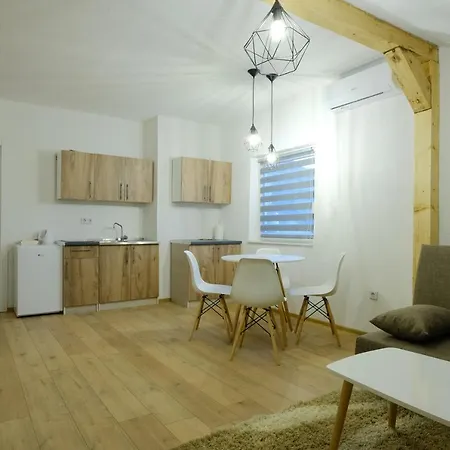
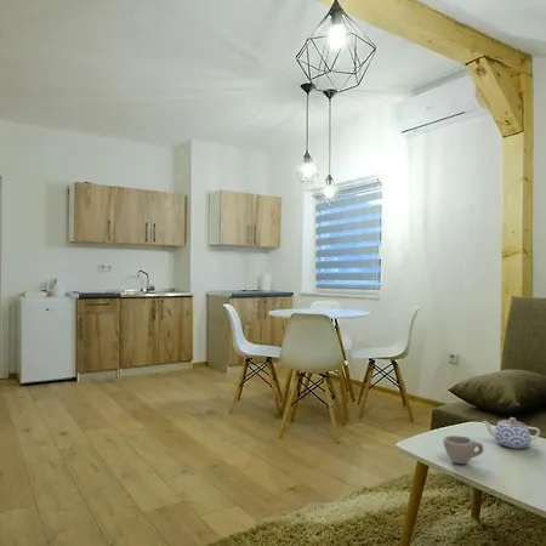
+ teapot [480,416,541,449]
+ cup [442,434,485,465]
